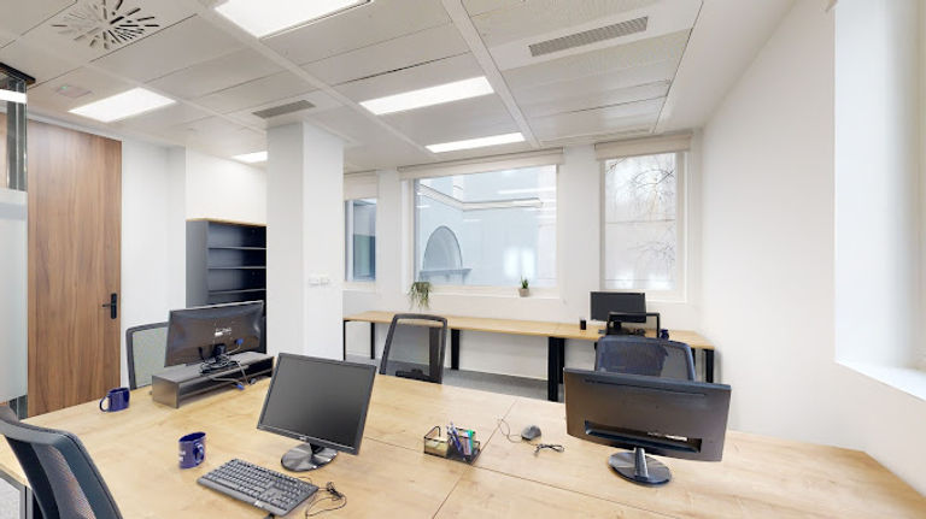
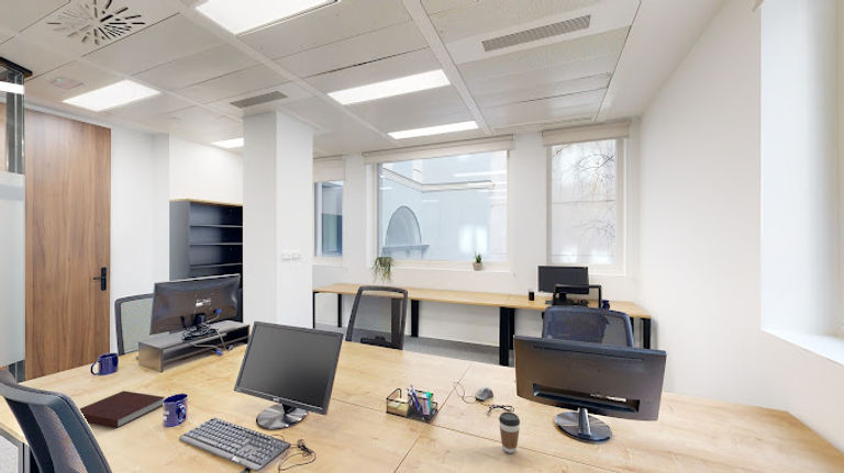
+ notebook [79,390,166,429]
+ coffee cup [498,412,521,454]
